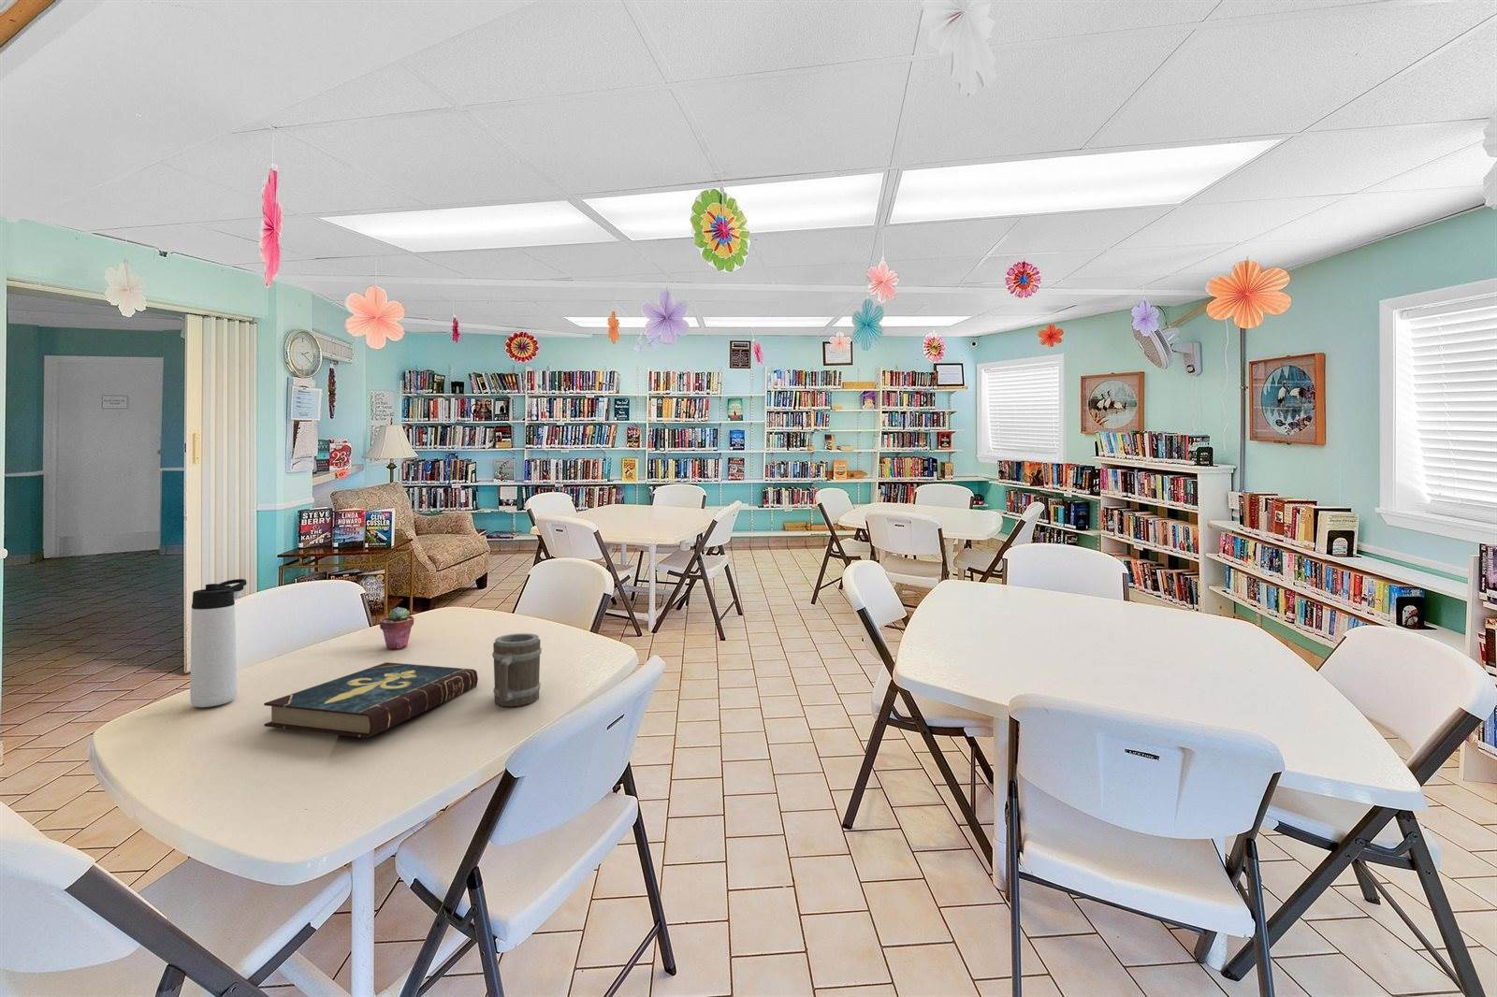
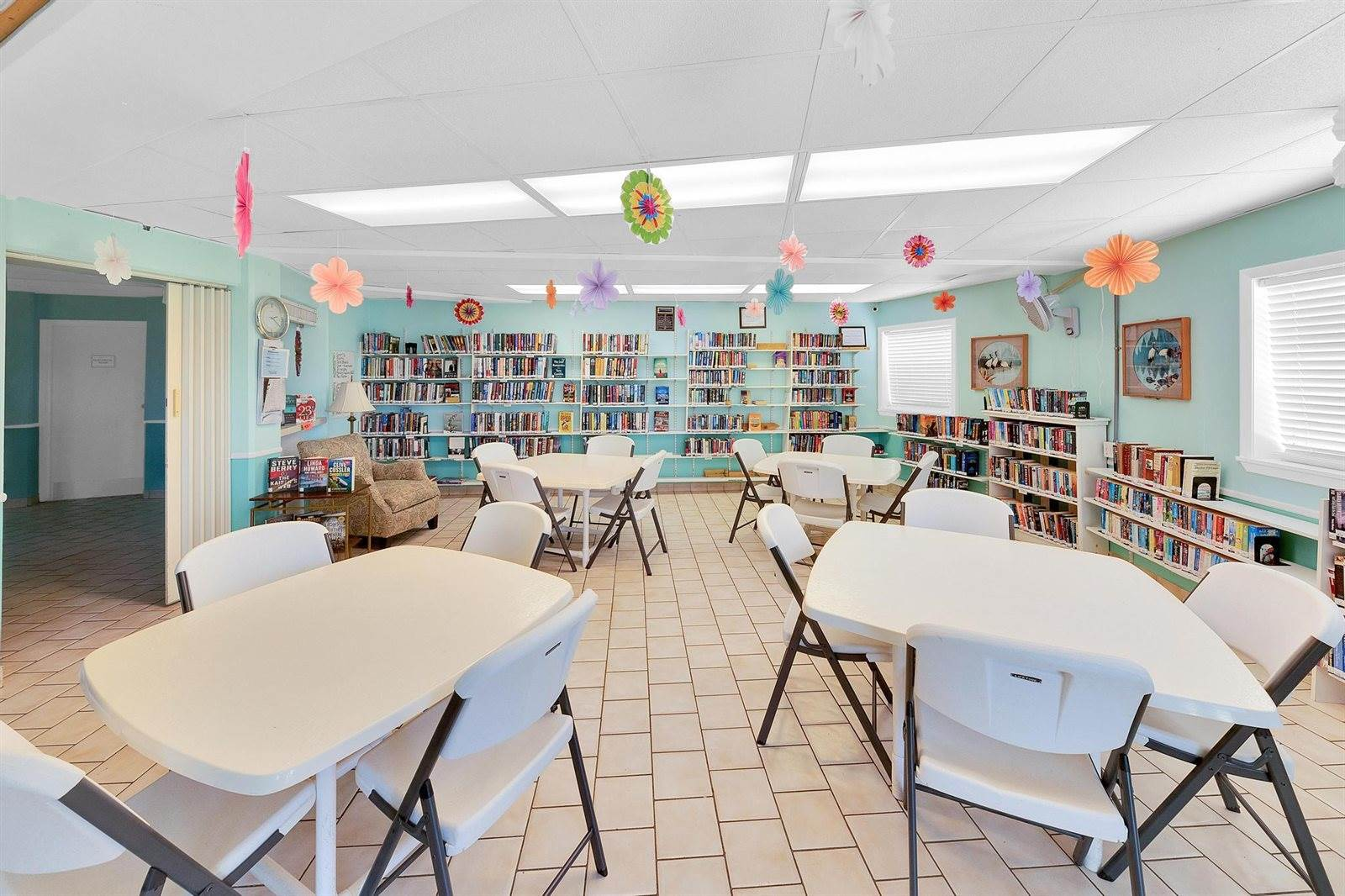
- thermos bottle [189,578,248,708]
- potted succulent [378,606,414,650]
- book [263,661,479,739]
- barrel [491,632,543,707]
